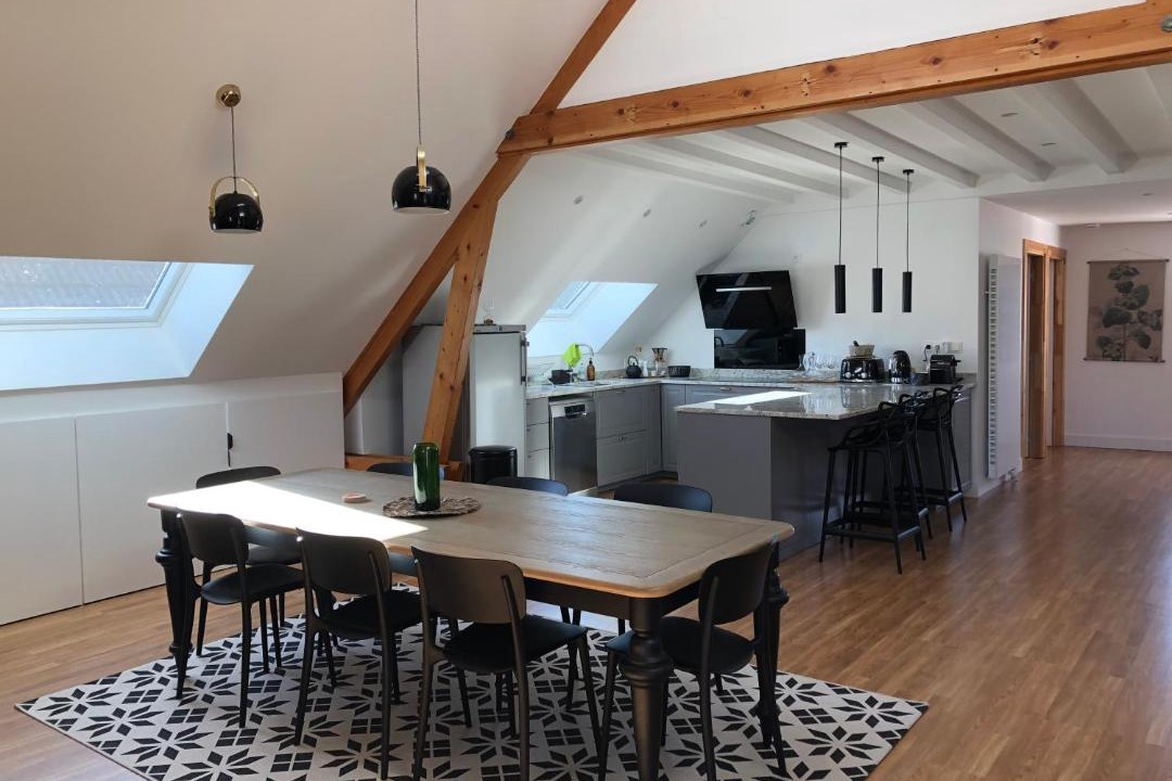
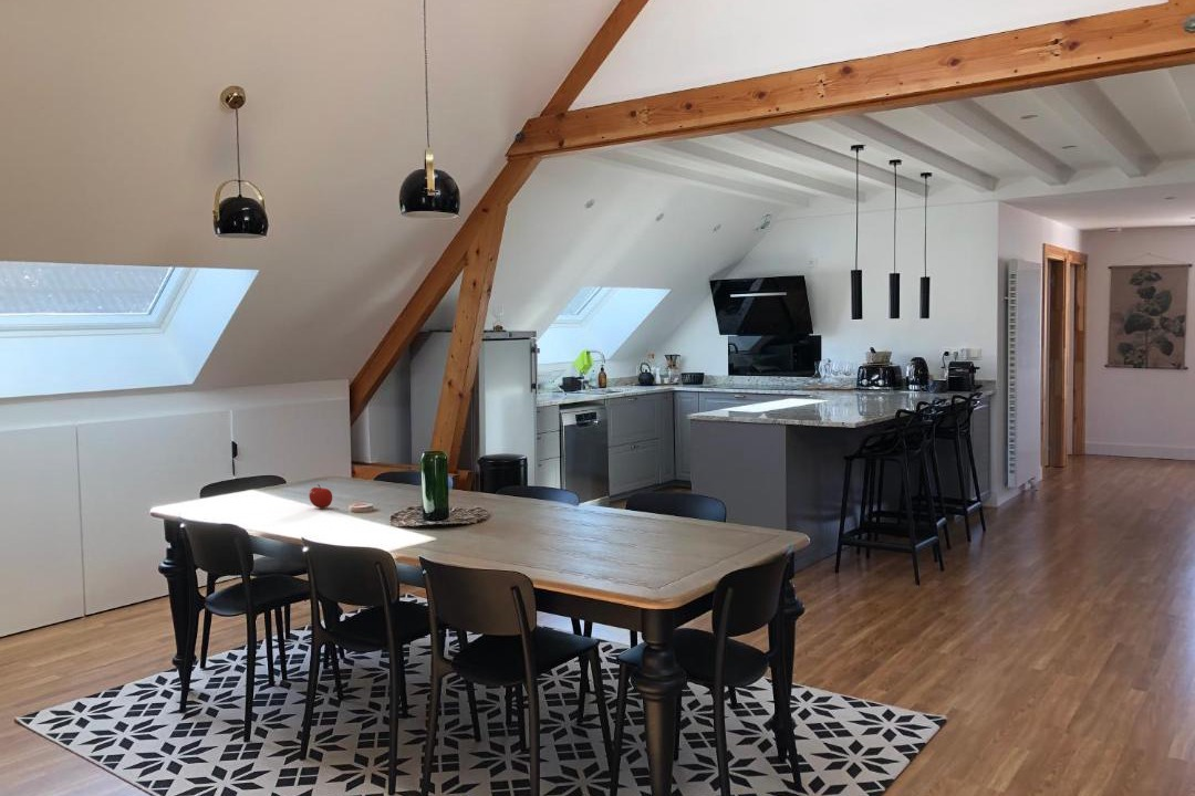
+ fruit [308,483,333,509]
